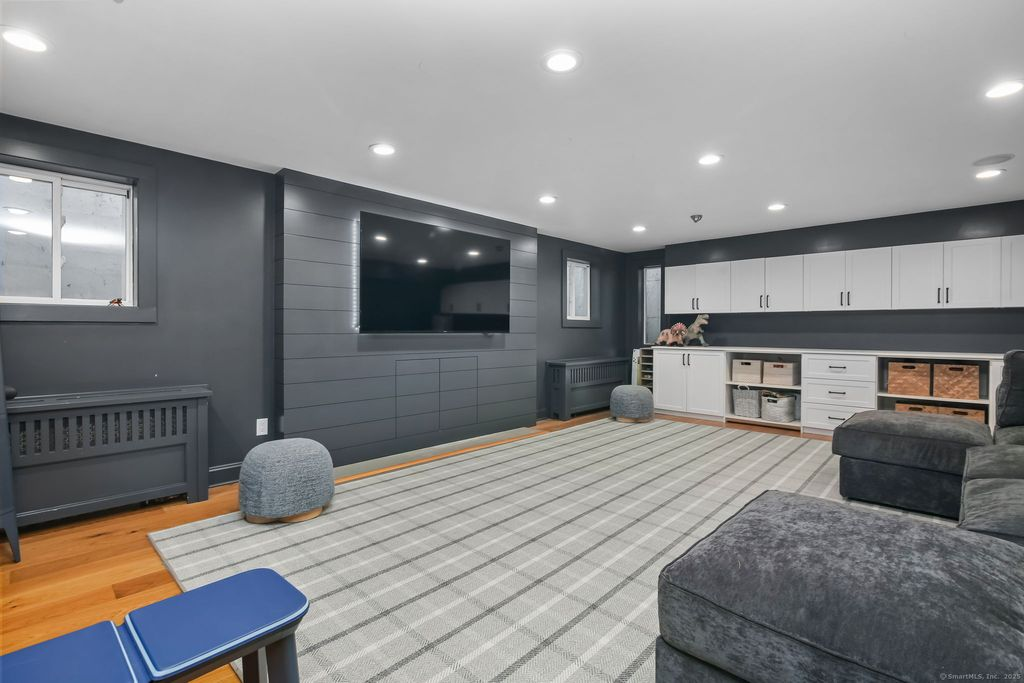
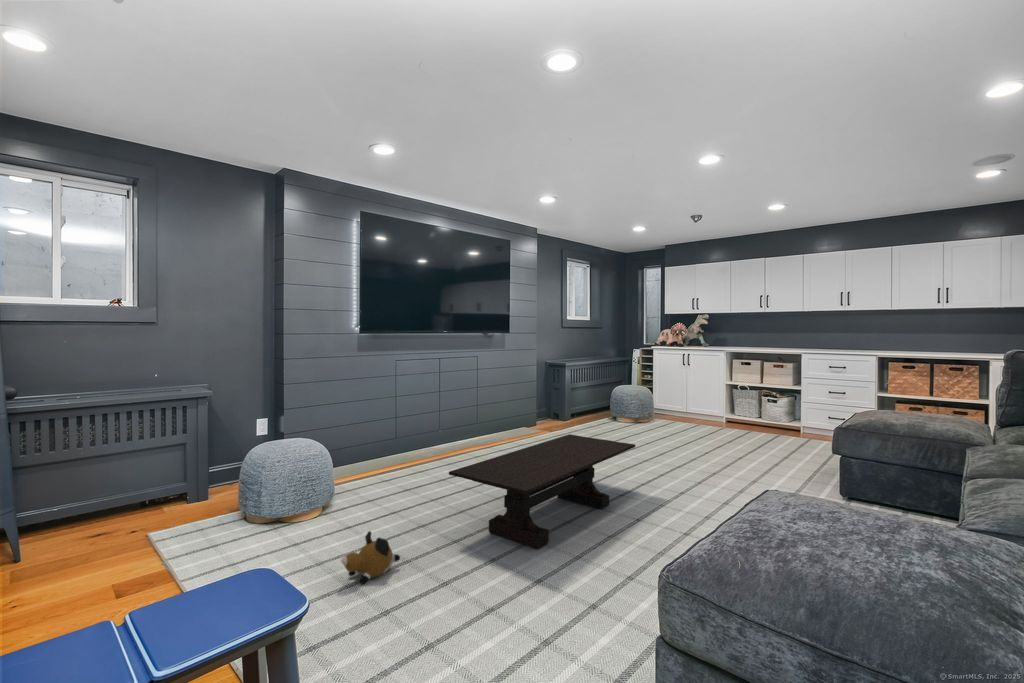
+ coffee table [448,433,636,550]
+ plush toy [340,530,401,585]
